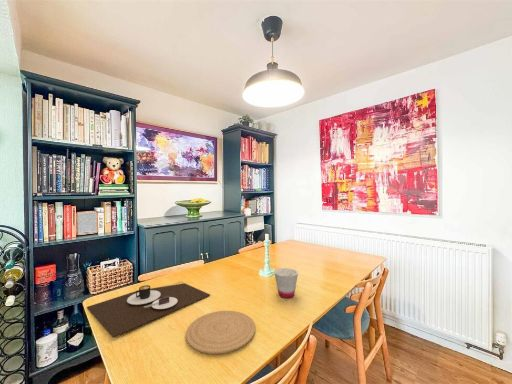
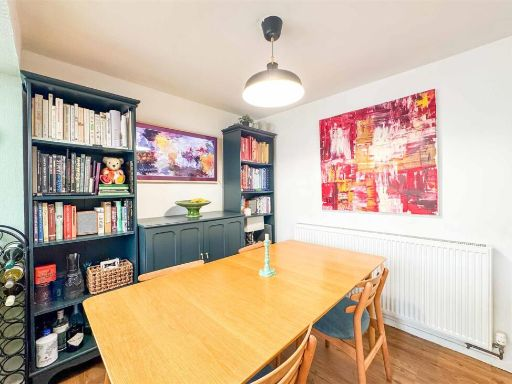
- cup [273,267,299,299]
- plate [185,310,256,355]
- place mat [86,282,211,338]
